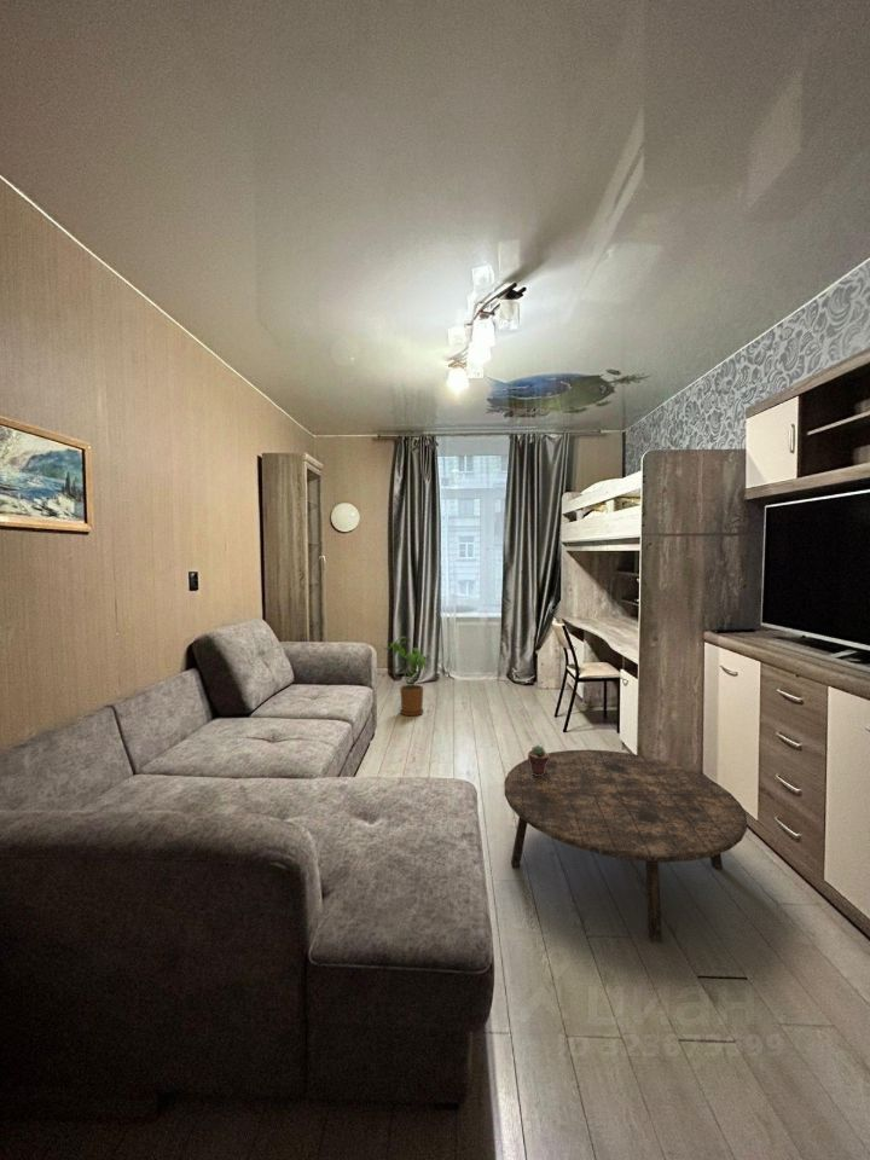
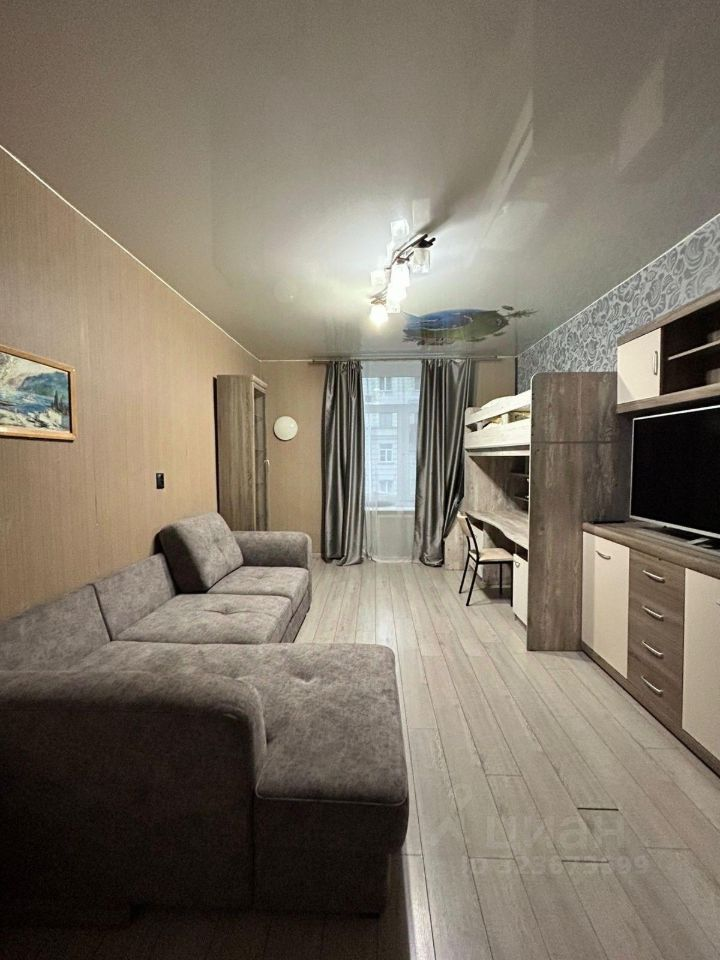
- potted succulent [527,744,550,776]
- coffee table [503,749,748,945]
- house plant [383,636,428,717]
